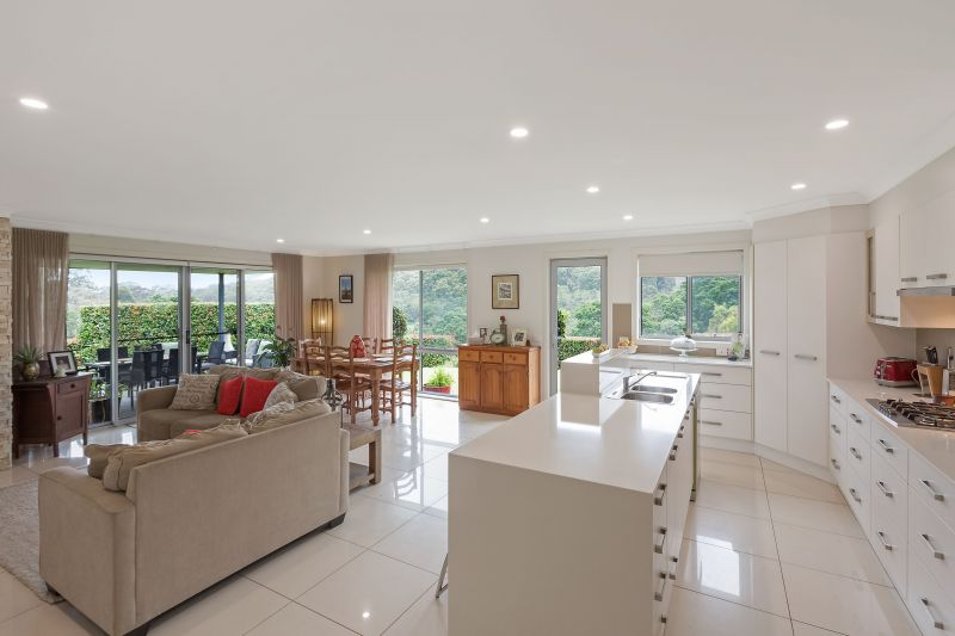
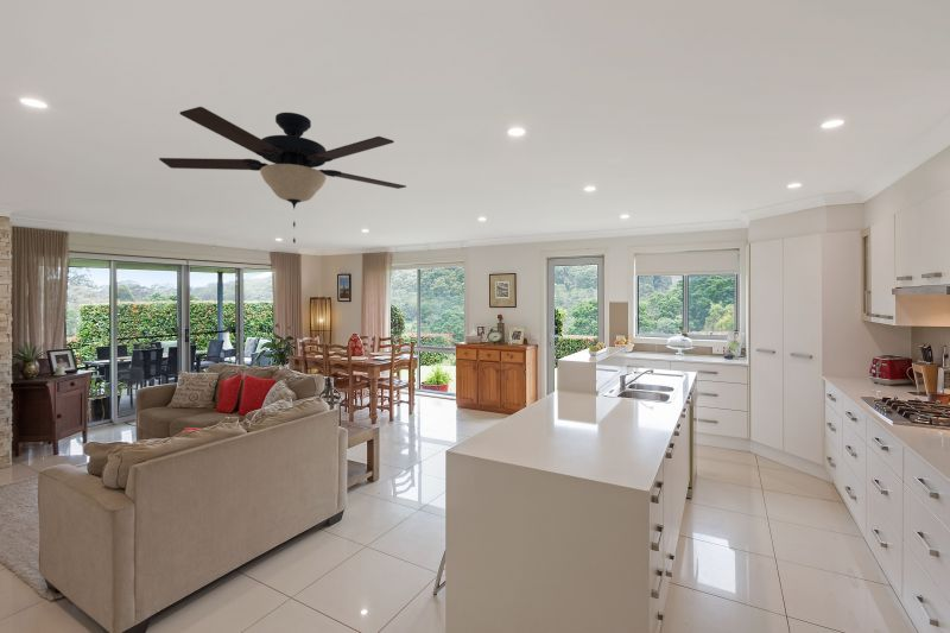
+ ceiling fan [158,106,407,245]
